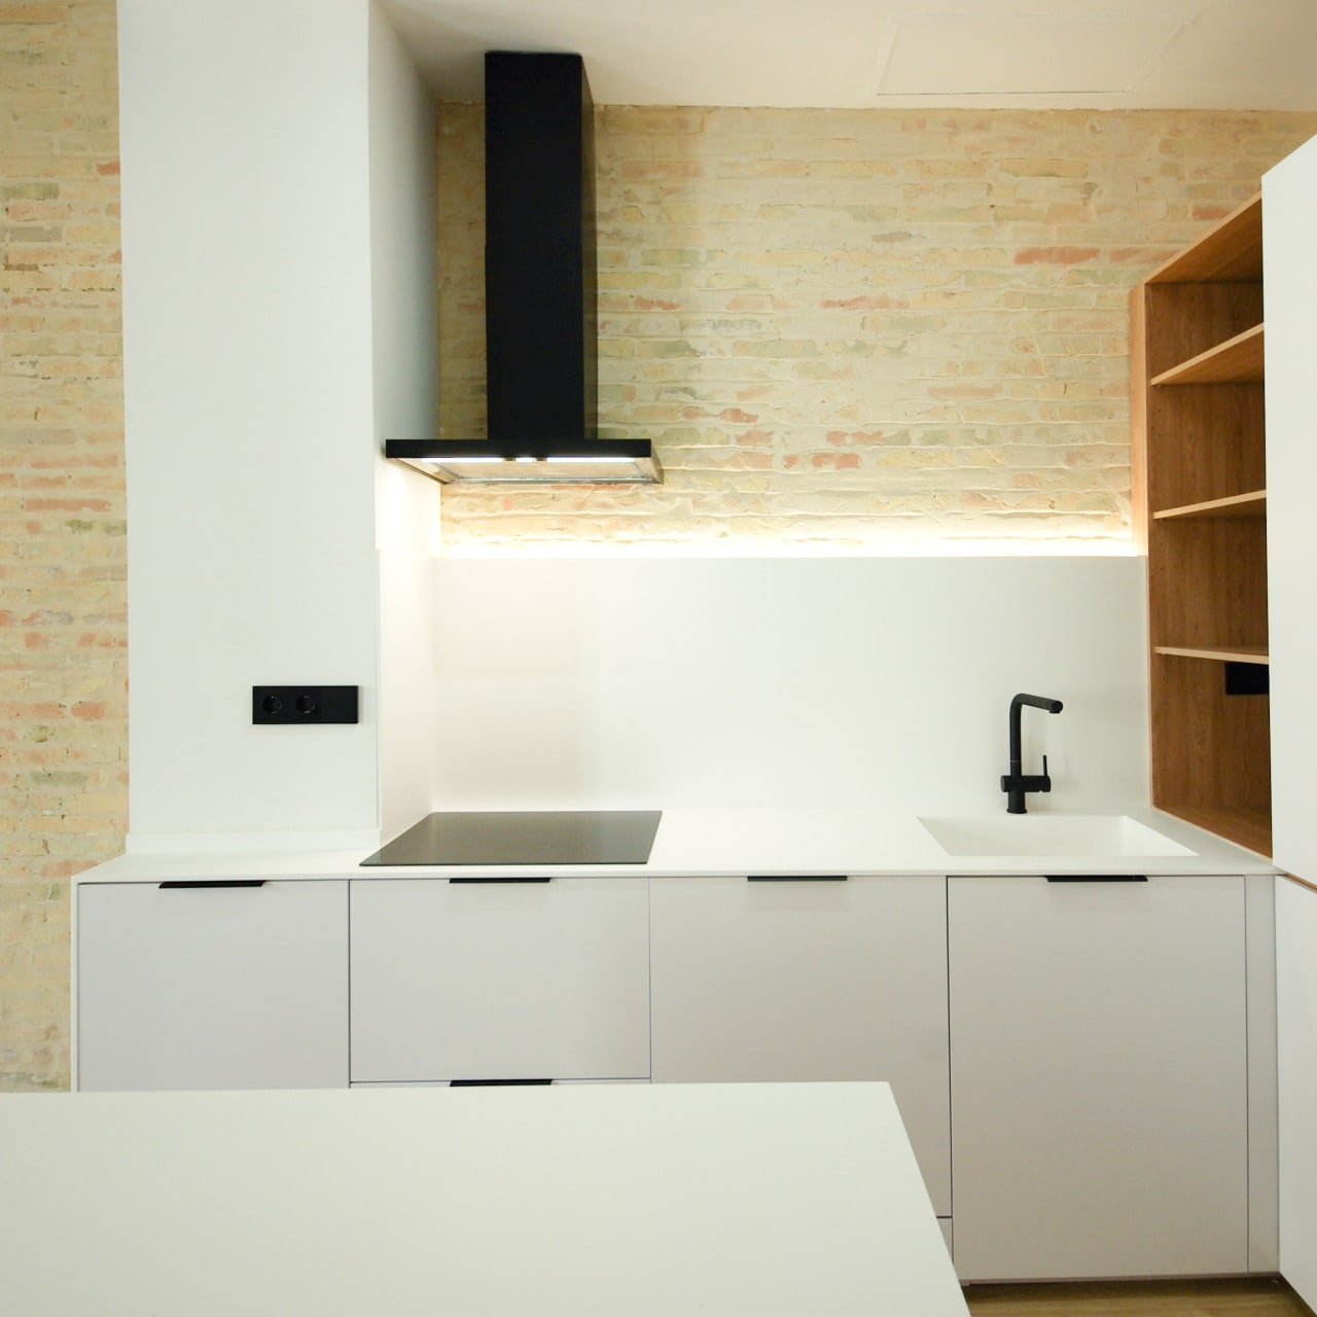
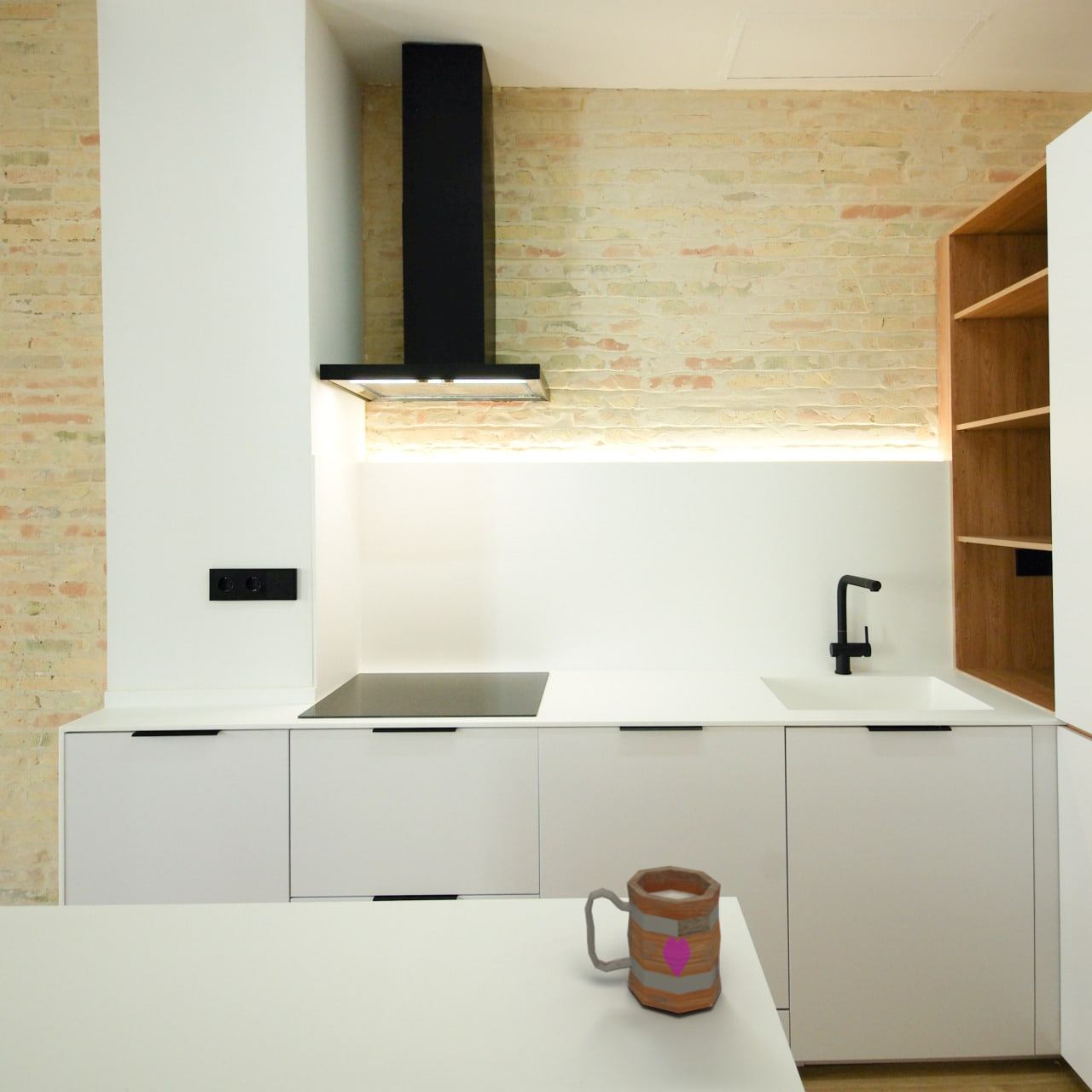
+ mug [584,865,723,1014]
